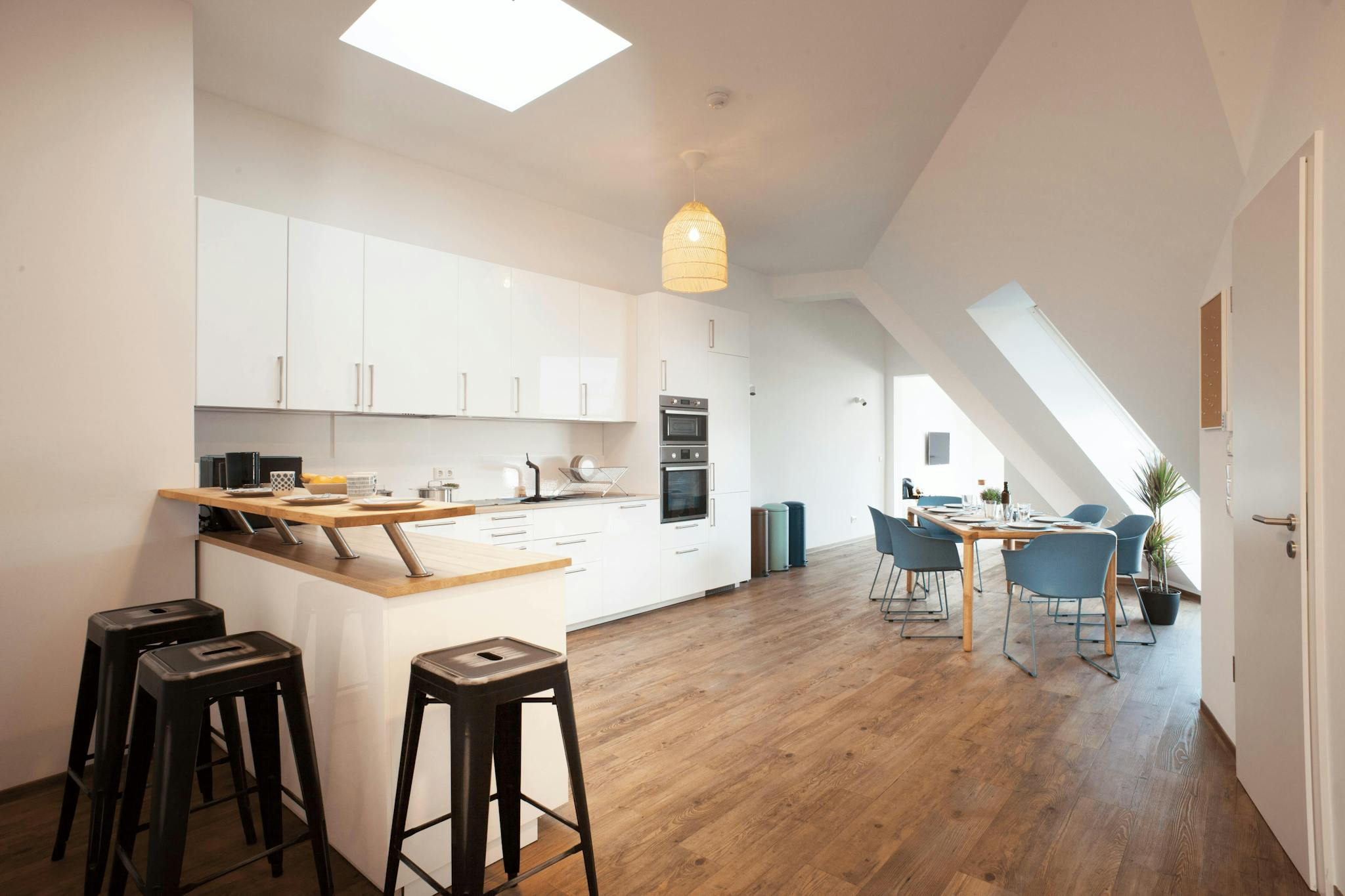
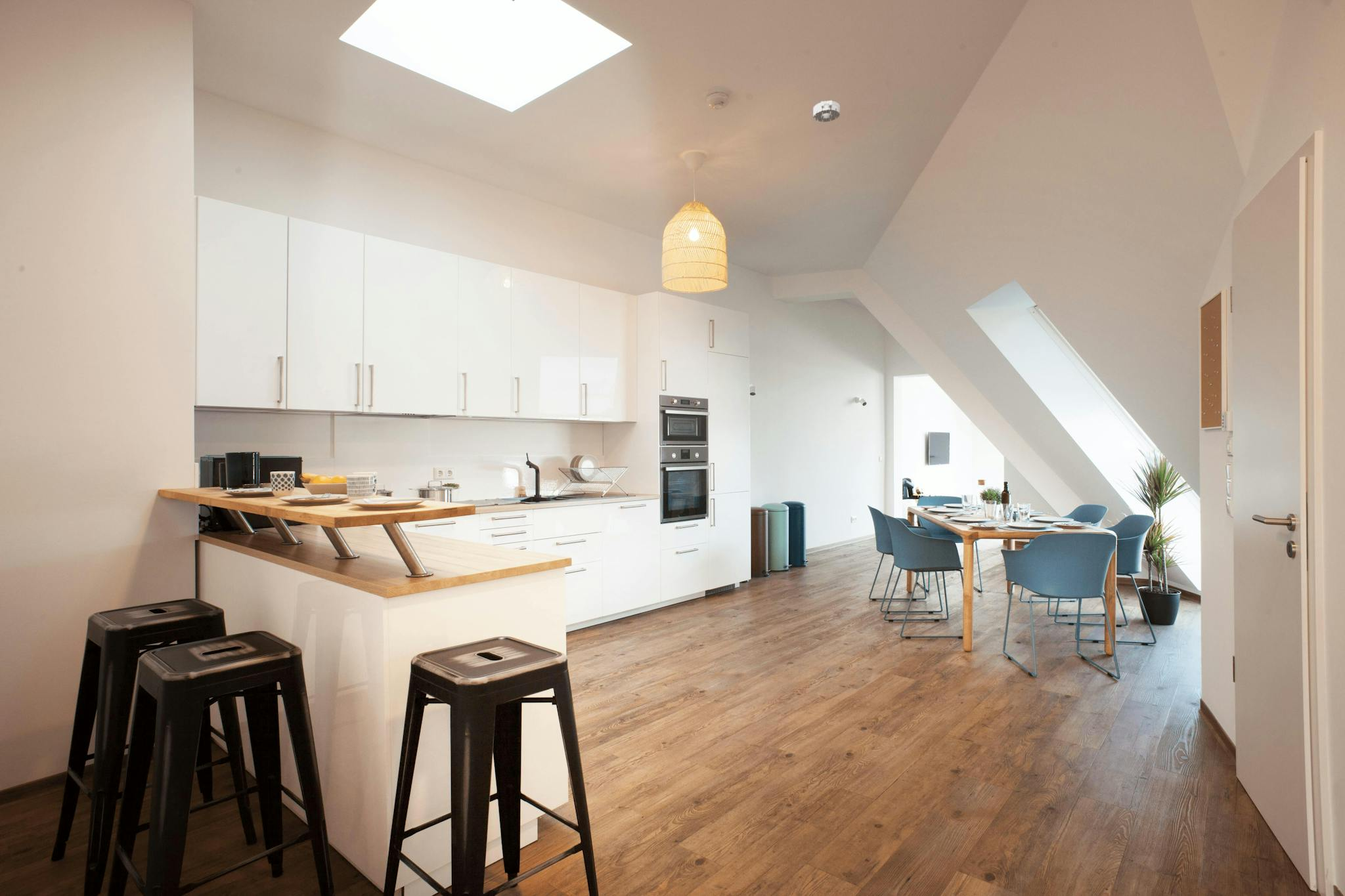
+ smoke detector [812,100,841,123]
